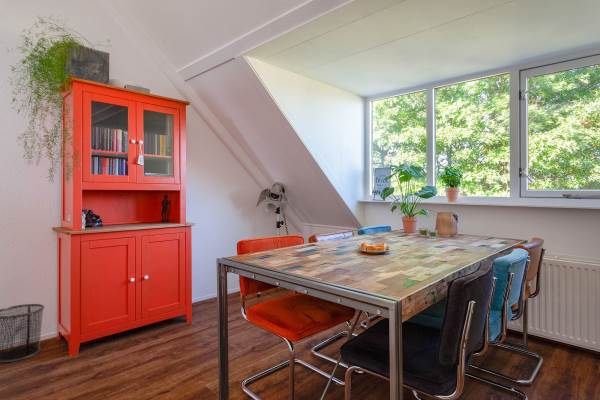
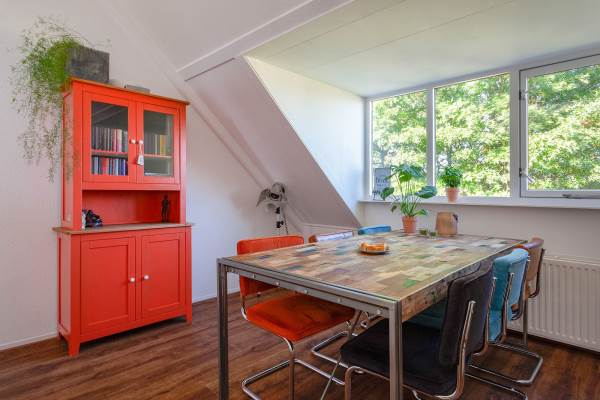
- waste bin [0,303,45,363]
